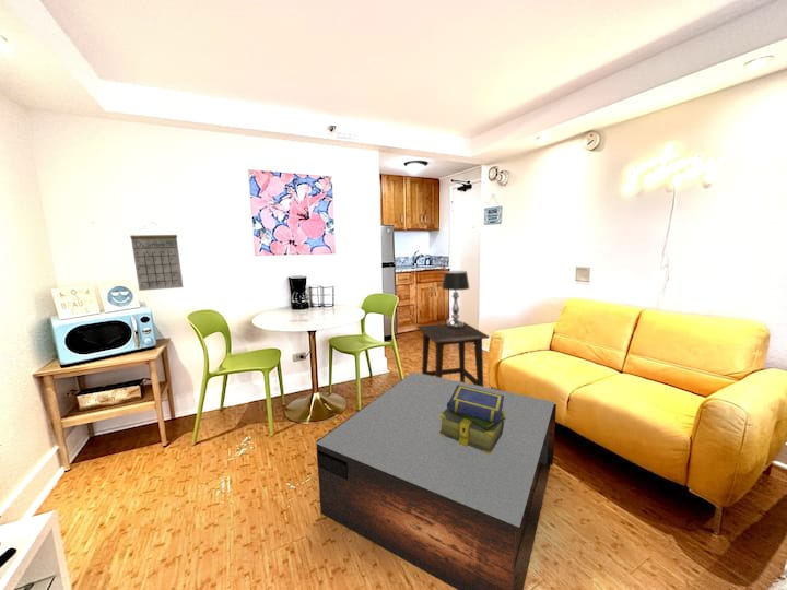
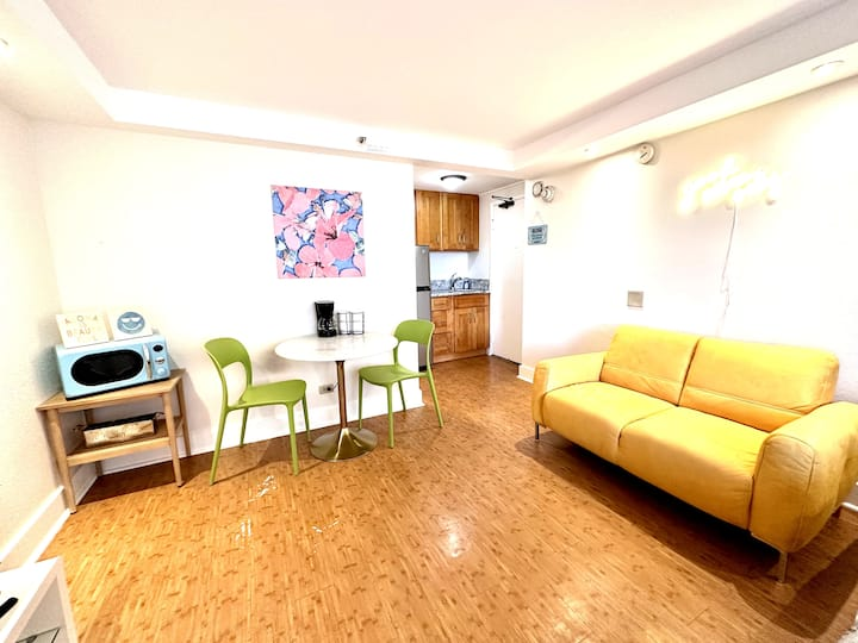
- side table [416,321,490,387]
- coffee table [315,371,557,590]
- stack of books [438,385,507,455]
- calendar [129,221,184,292]
- table lamp [441,270,470,328]
